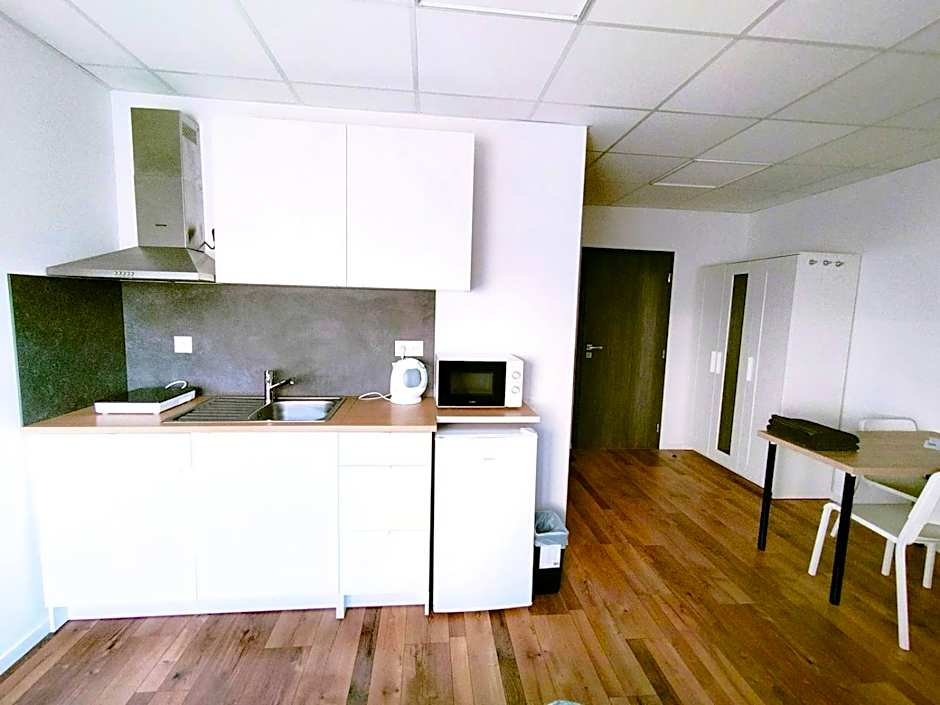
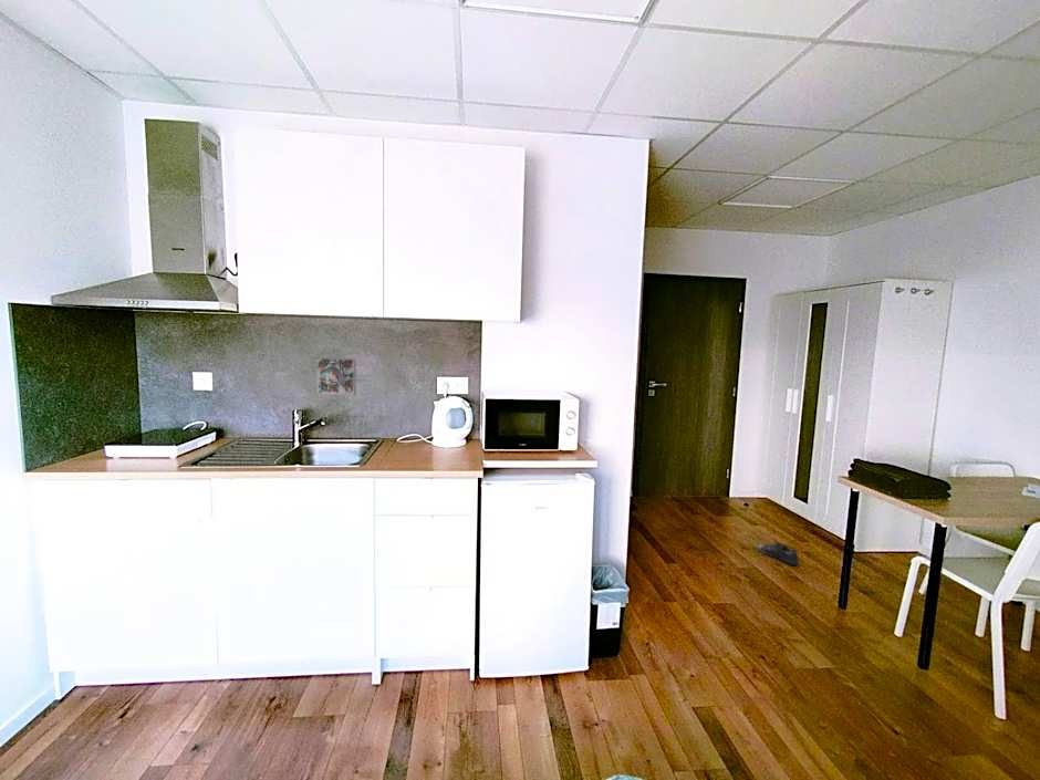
+ shoe [756,539,800,566]
+ decorative tile [316,356,357,396]
